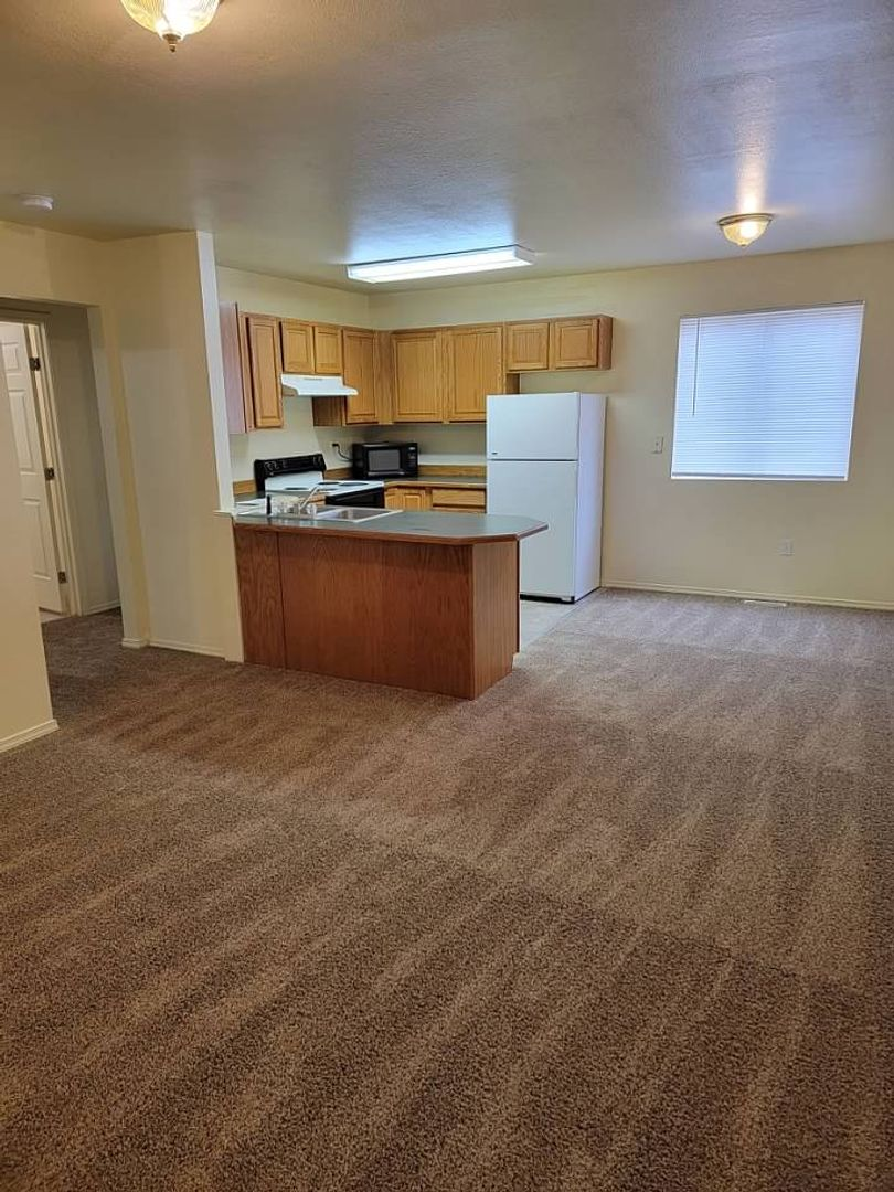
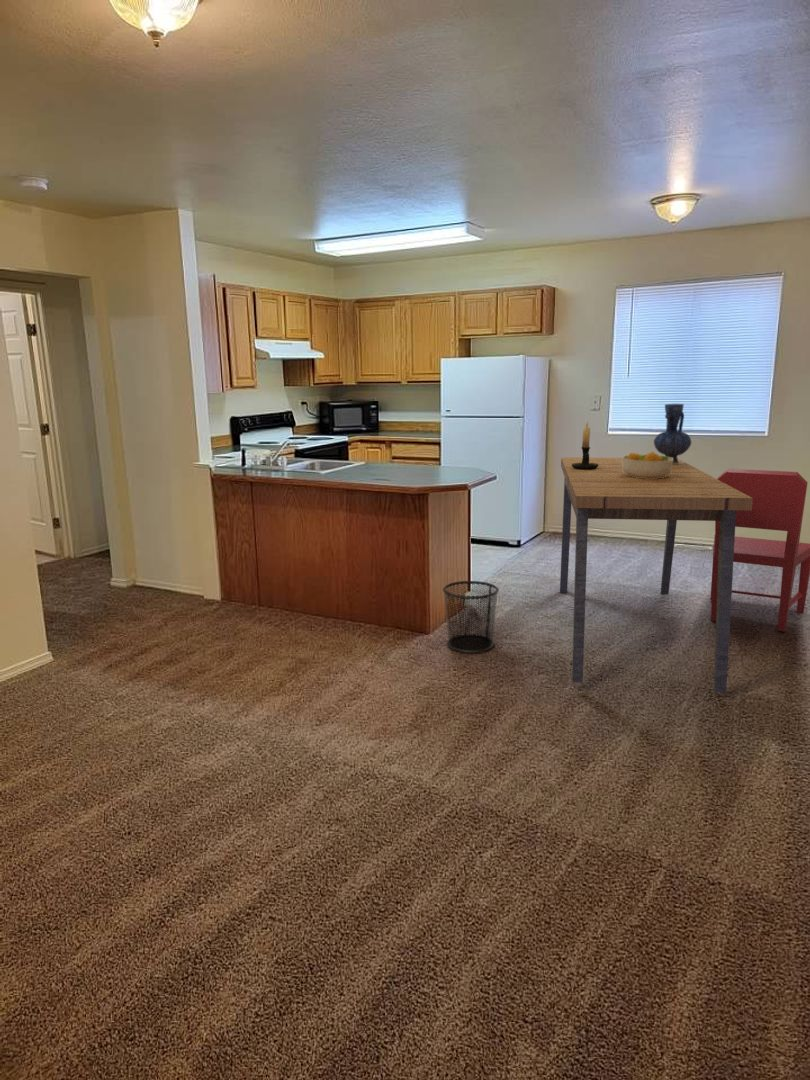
+ dining chair [710,468,810,633]
+ vase [653,403,692,464]
+ fruit bowl [622,451,673,479]
+ dining table [559,457,753,693]
+ candle holder [572,419,599,470]
+ waste bin [442,580,500,654]
